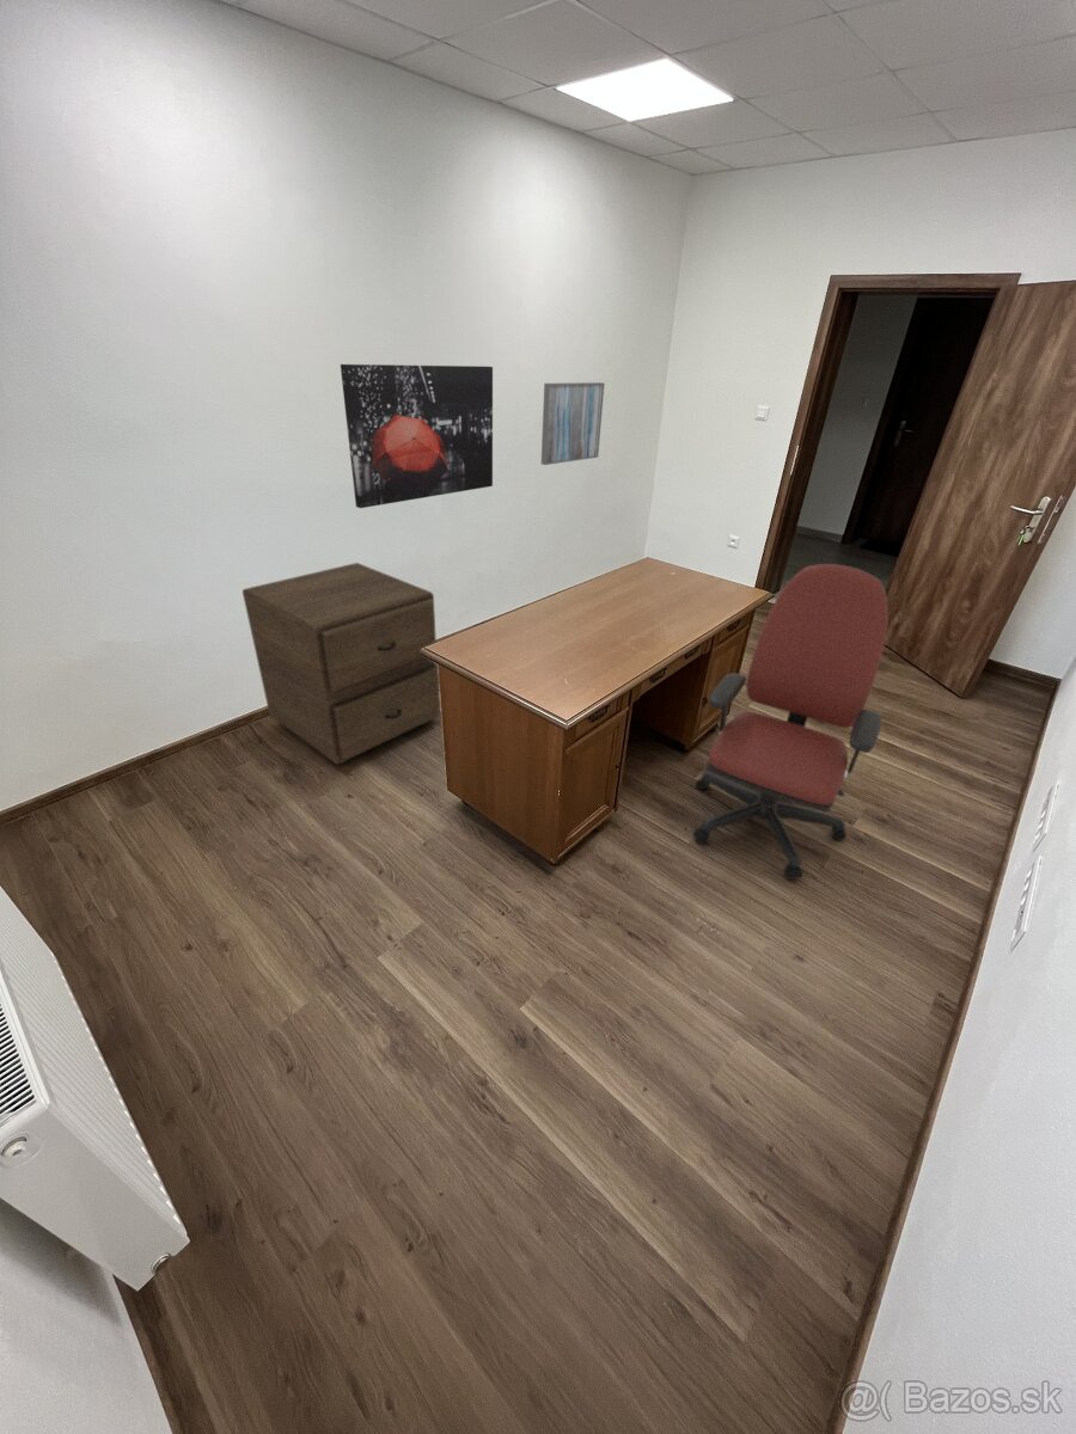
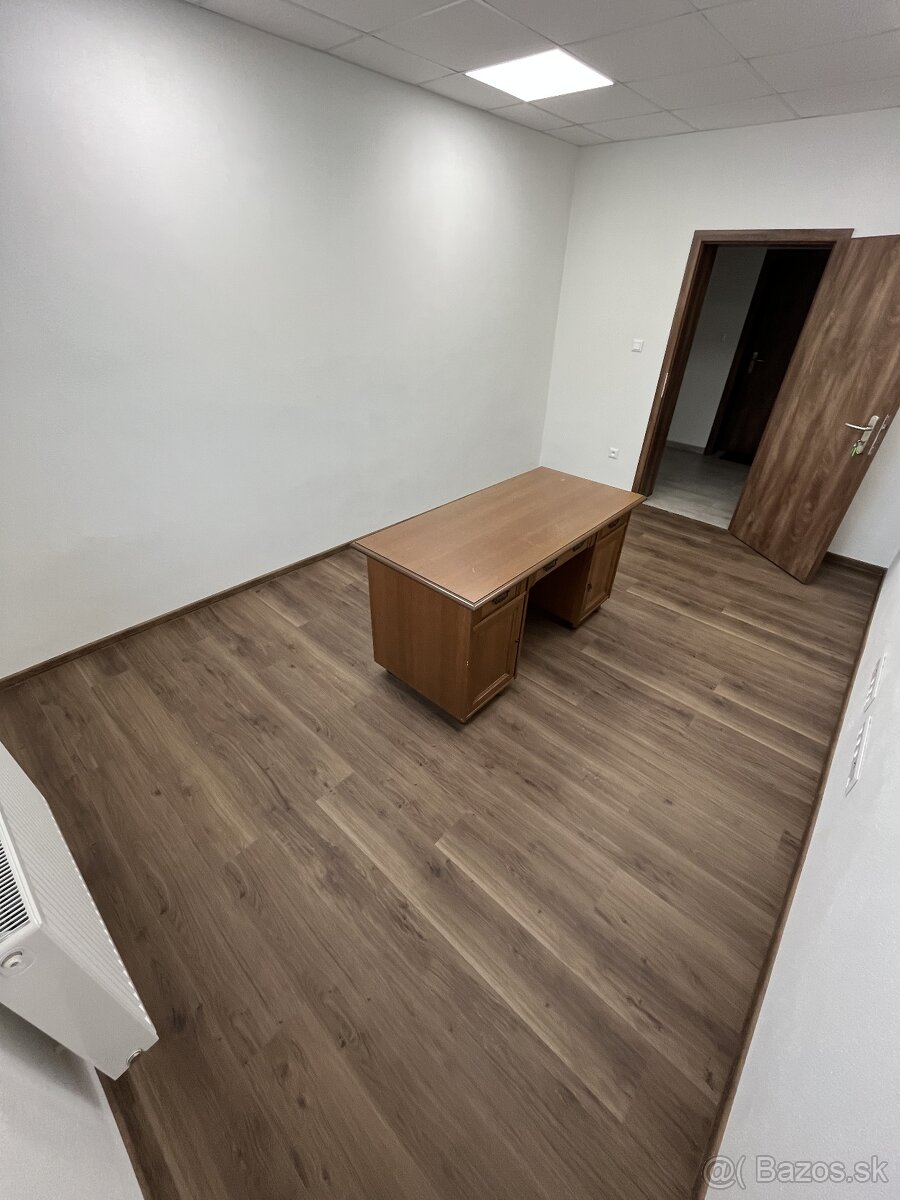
- office chair [692,563,889,881]
- wall art [340,363,494,509]
- filing cabinet [242,562,441,765]
- wall art [540,381,605,466]
